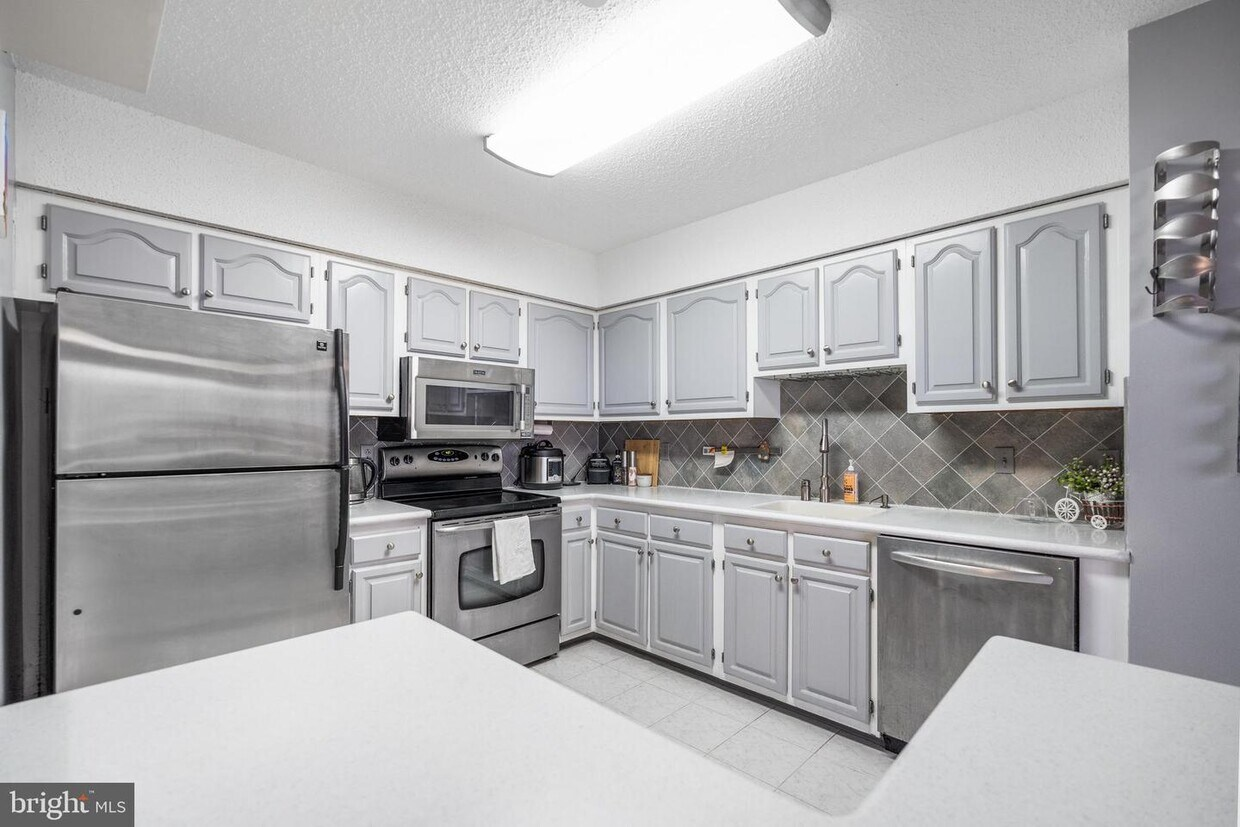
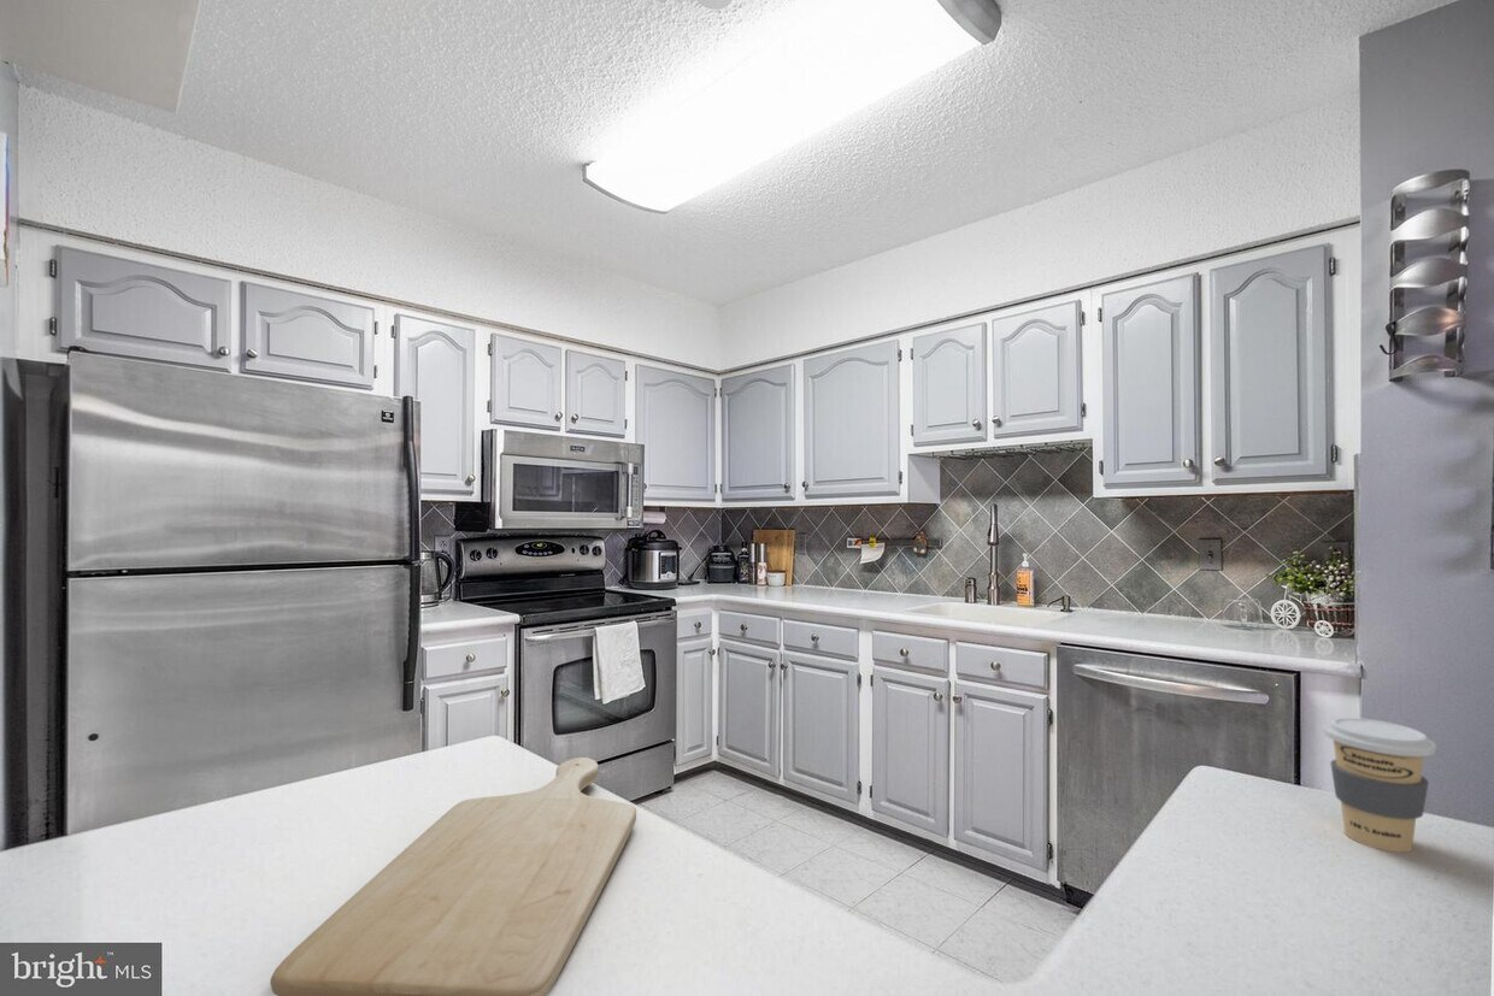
+ coffee cup [1322,717,1437,853]
+ chopping board [269,756,637,996]
